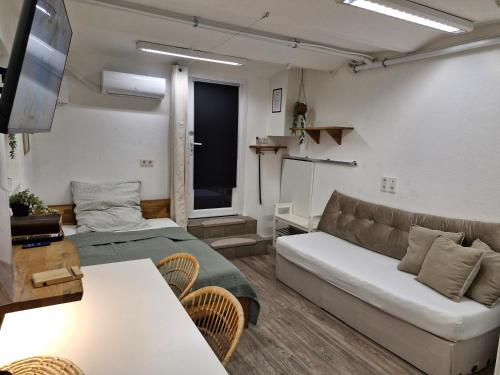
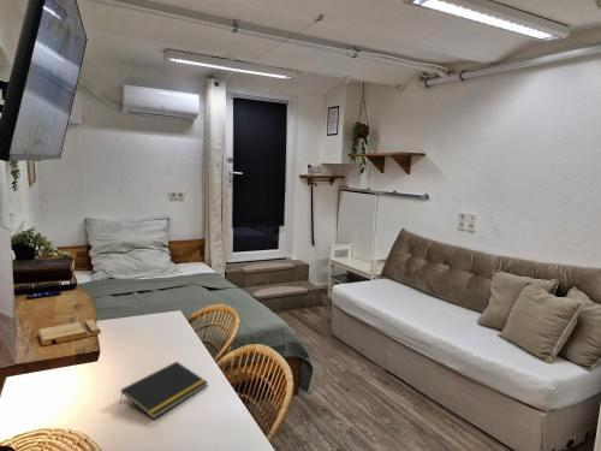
+ notepad [119,361,209,420]
